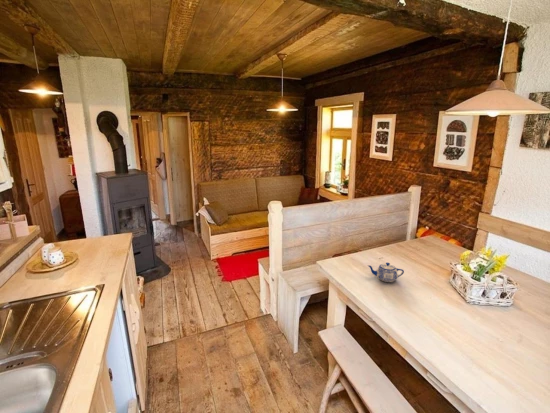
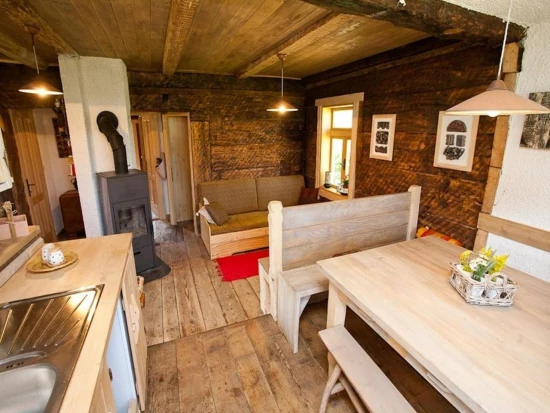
- teapot [367,262,405,283]
